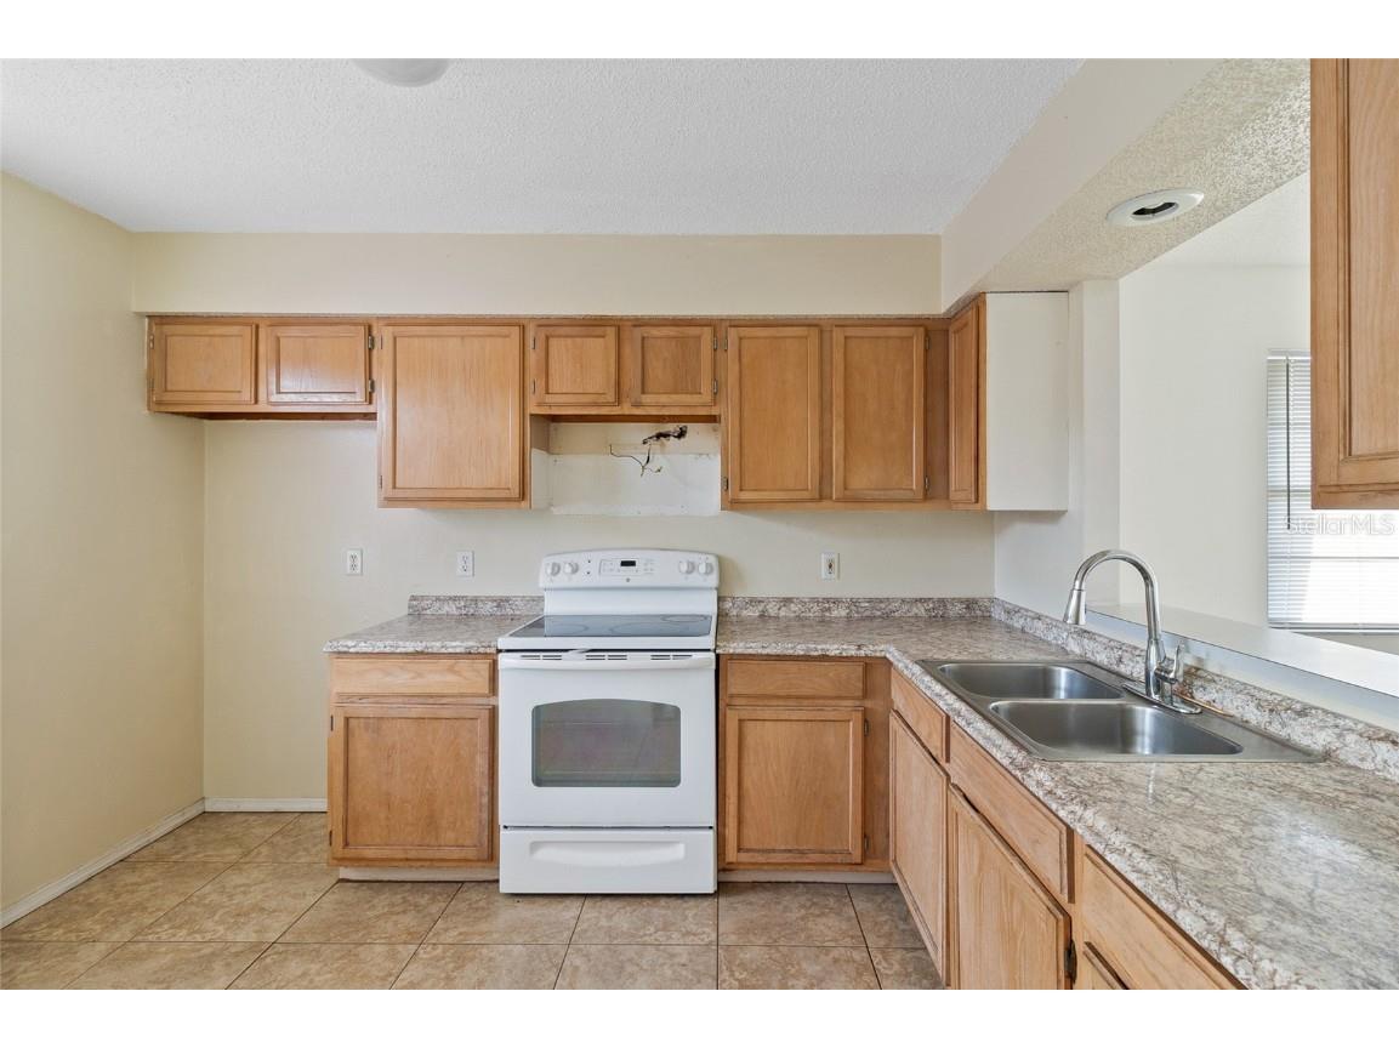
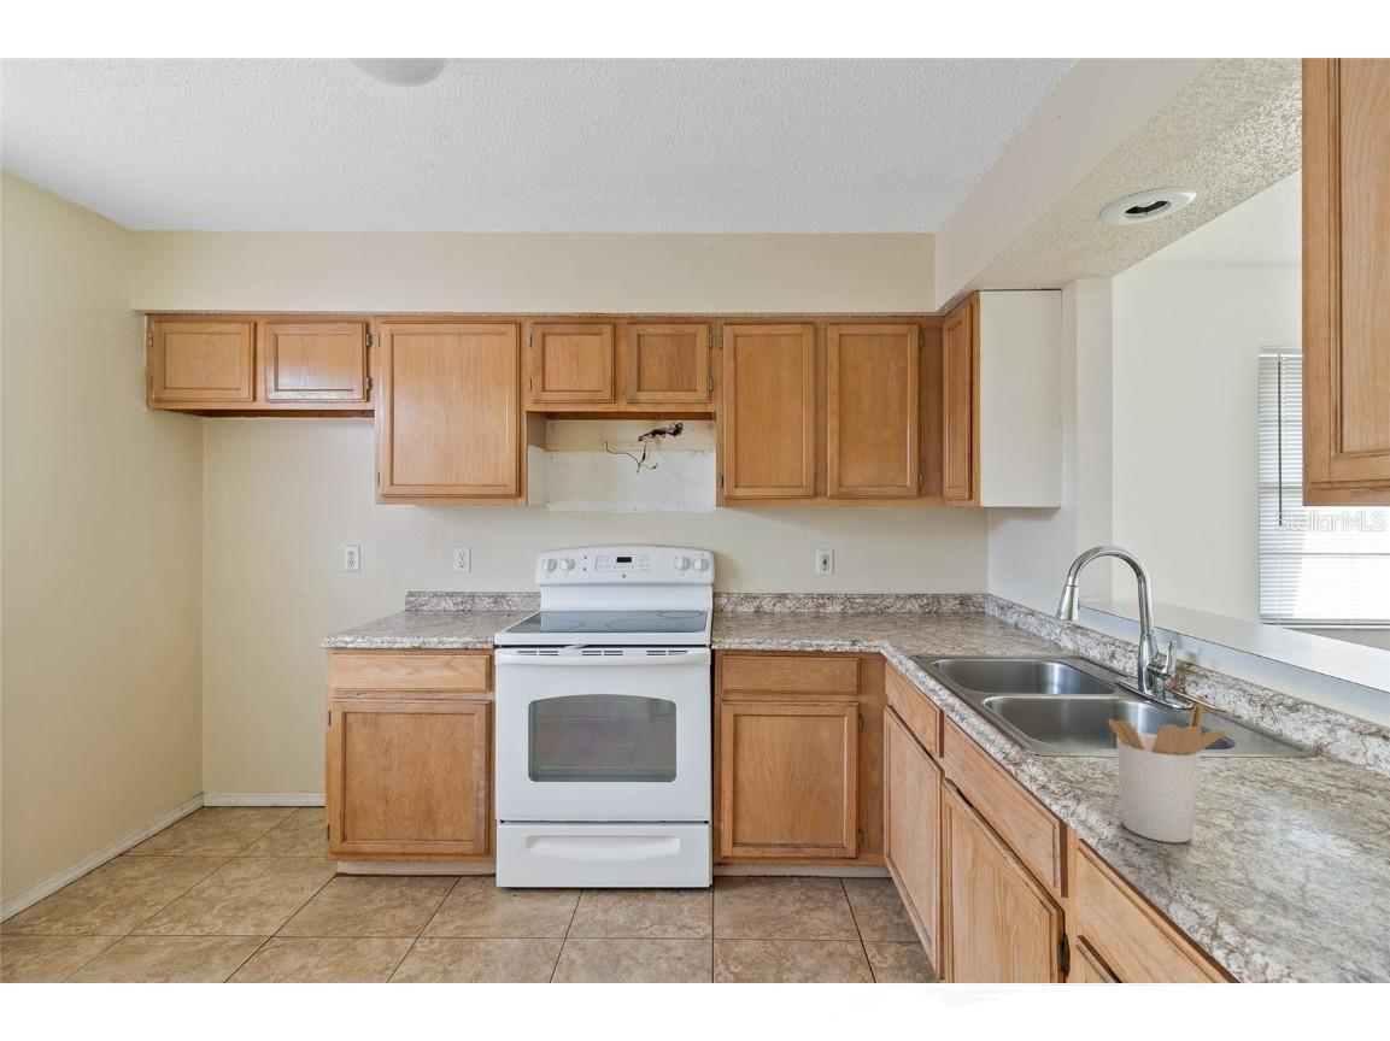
+ utensil holder [1107,702,1227,843]
